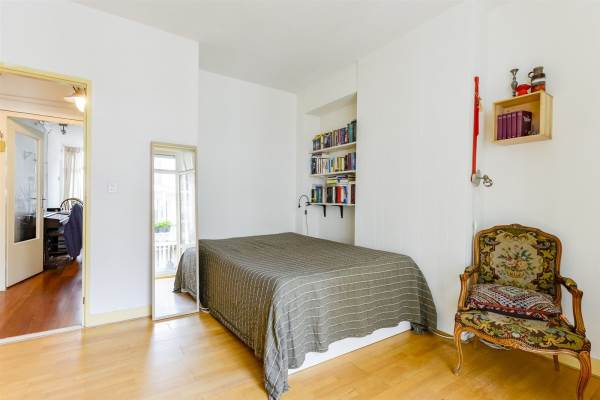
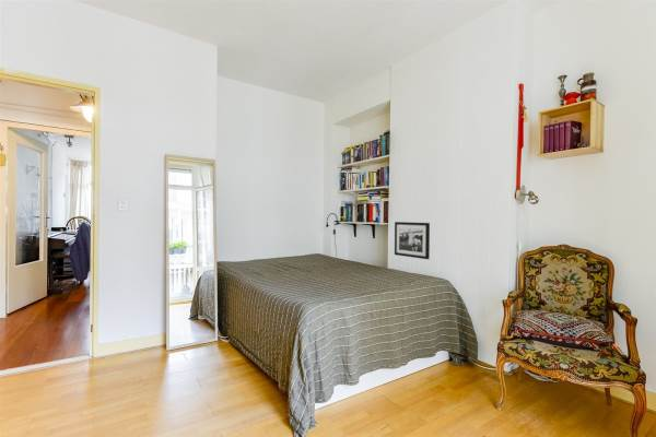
+ picture frame [394,221,431,260]
